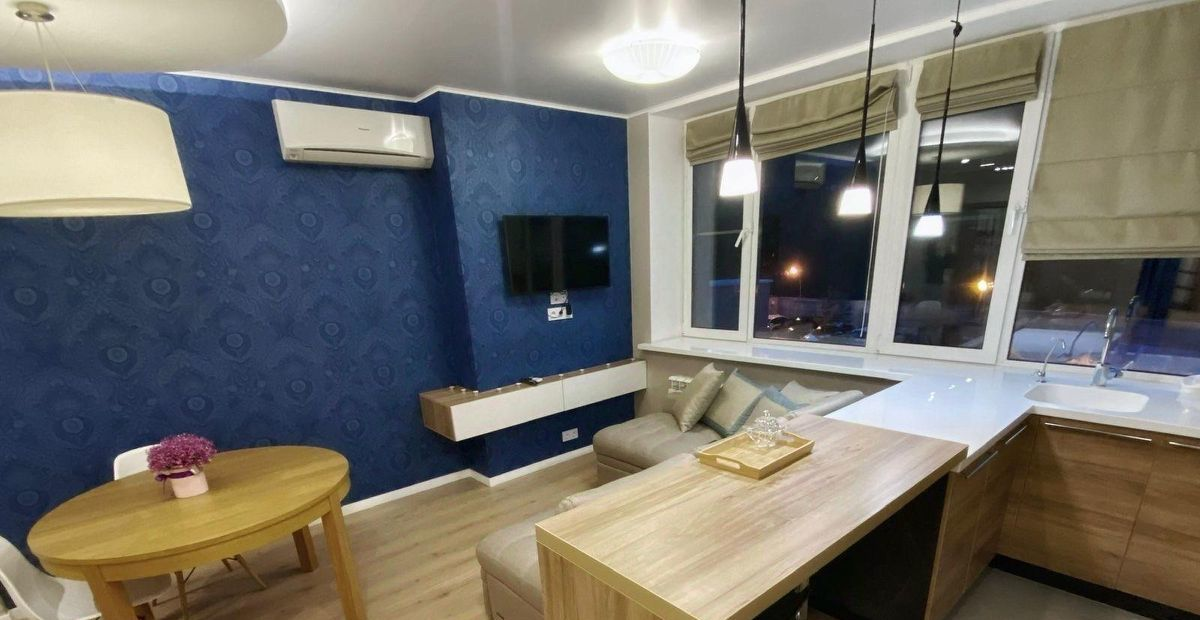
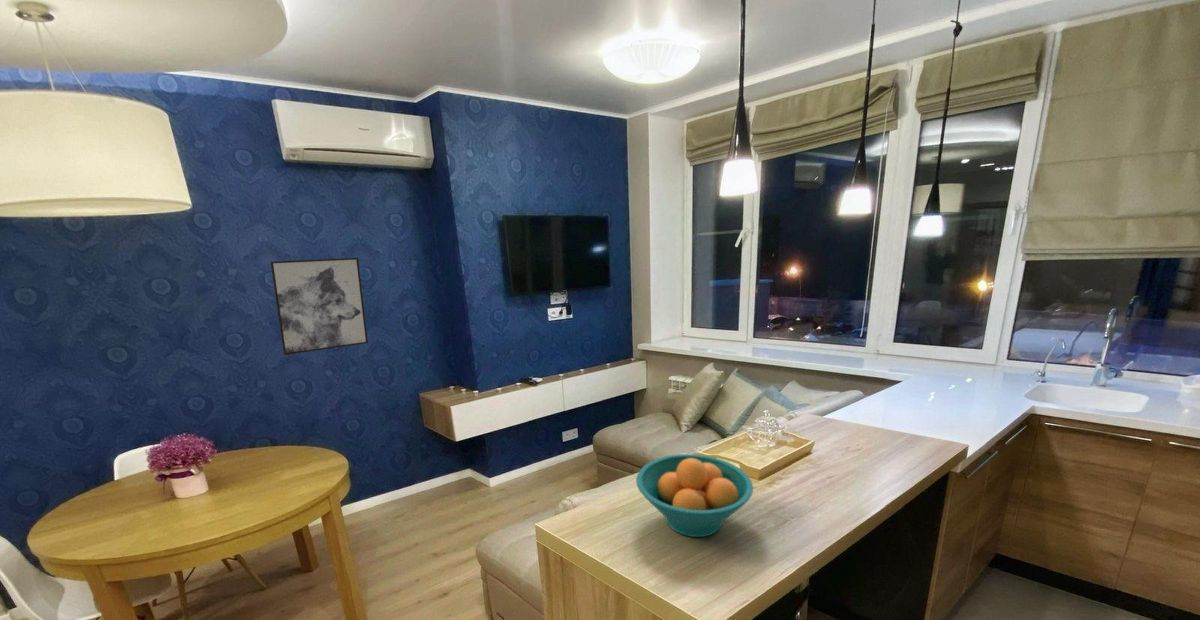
+ wall art [270,257,369,356]
+ fruit bowl [635,453,754,538]
